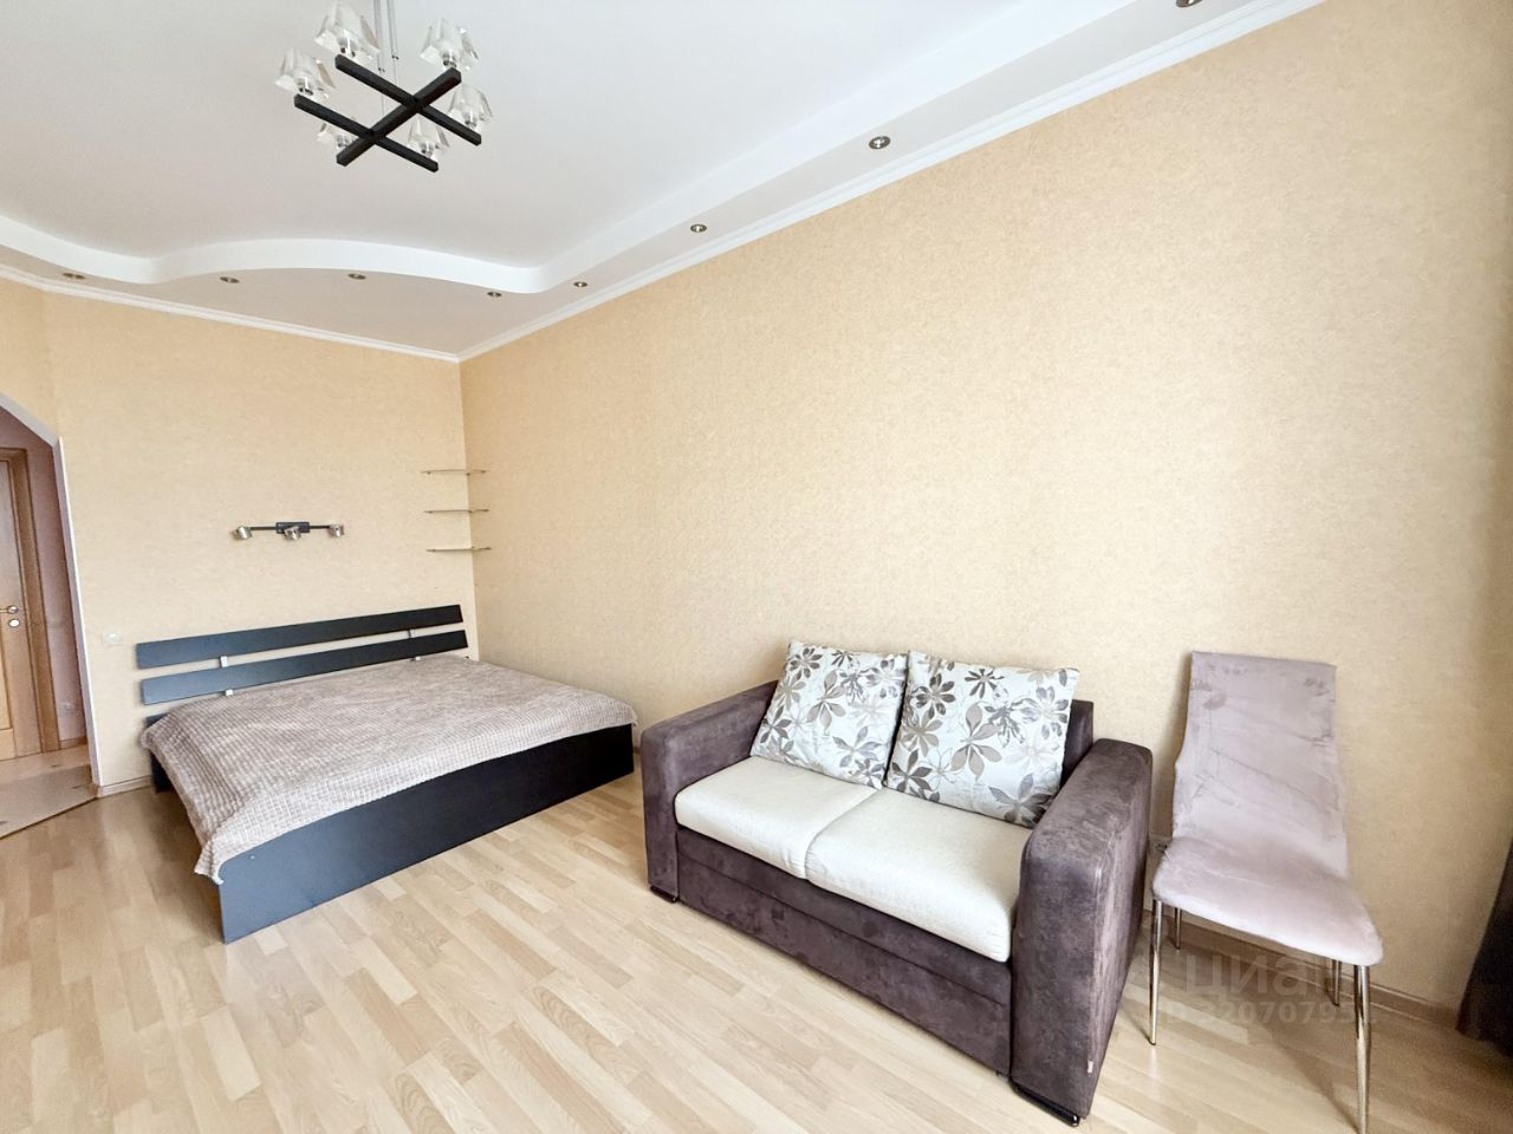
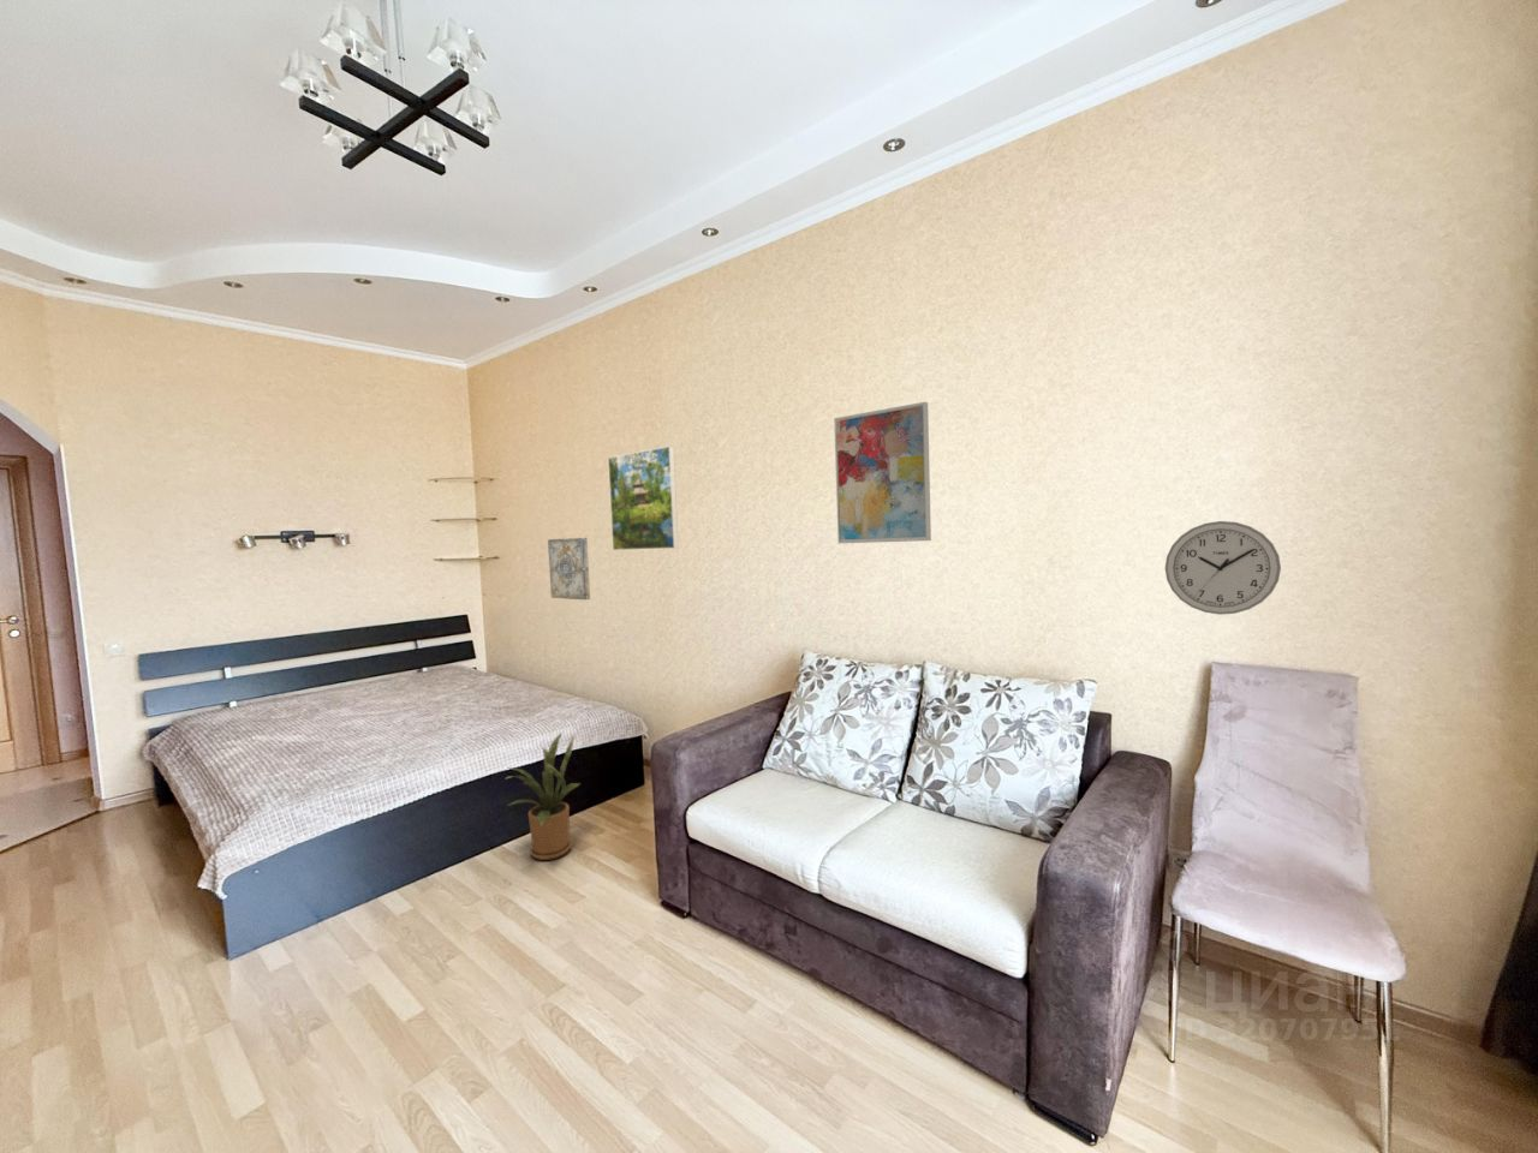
+ wall art [833,401,932,544]
+ house plant [504,733,581,861]
+ wall art [546,537,591,601]
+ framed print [607,446,681,551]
+ wall clock [1164,520,1282,616]
